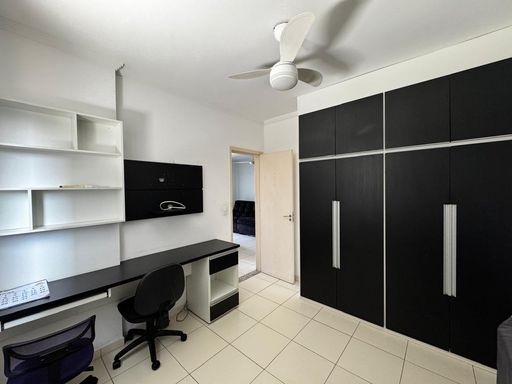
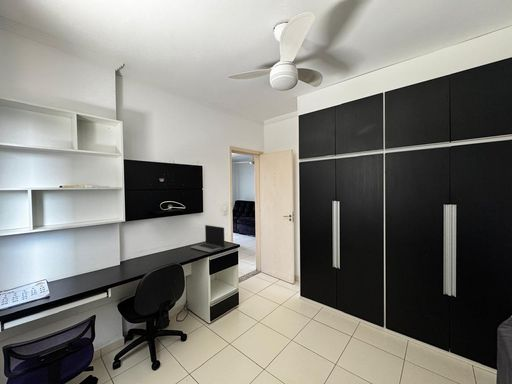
+ laptop computer [190,224,226,253]
